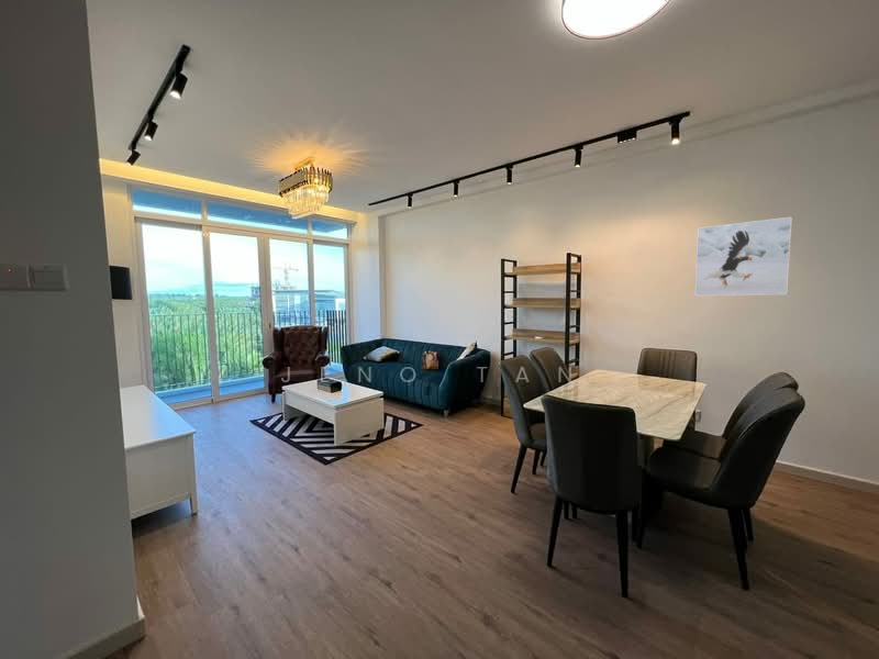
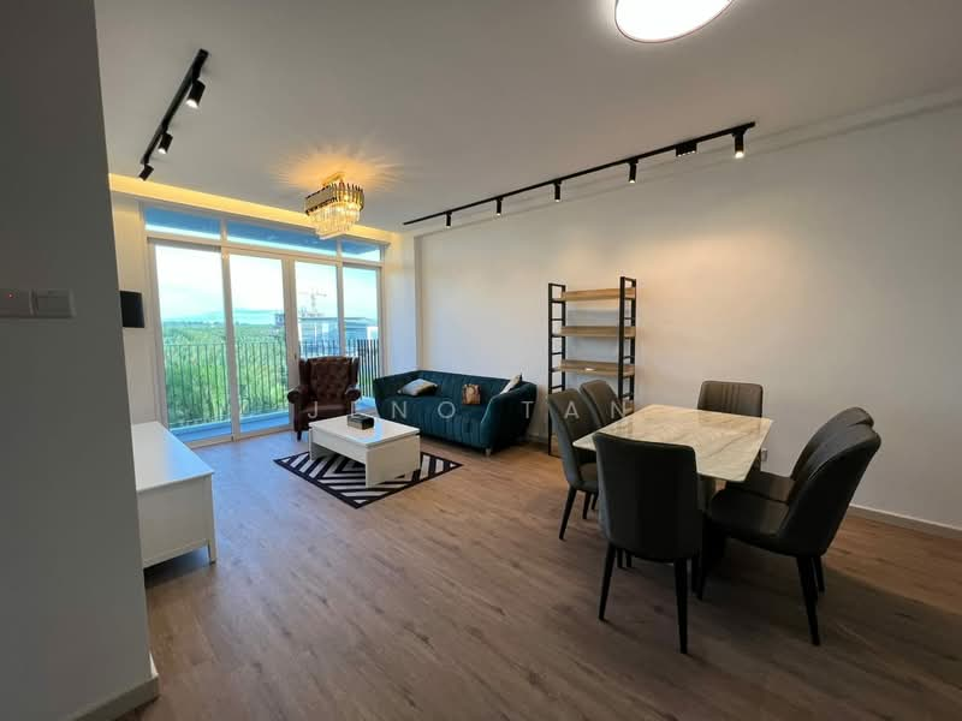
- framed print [694,215,793,297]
